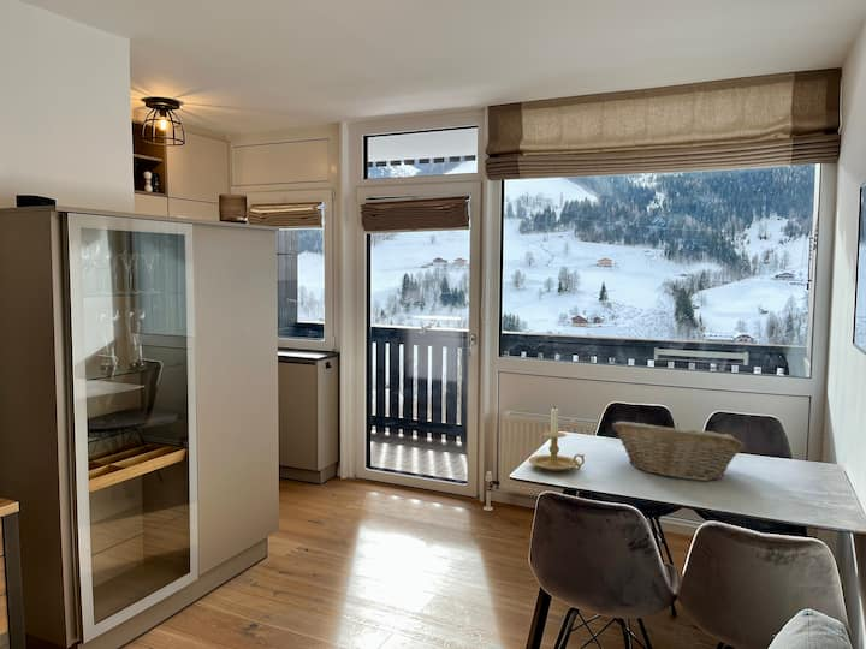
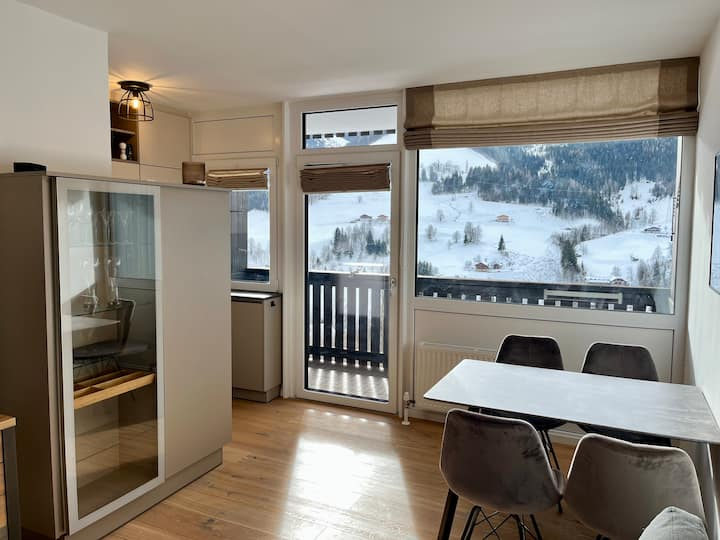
- fruit basket [611,421,746,482]
- candle holder [528,406,586,472]
